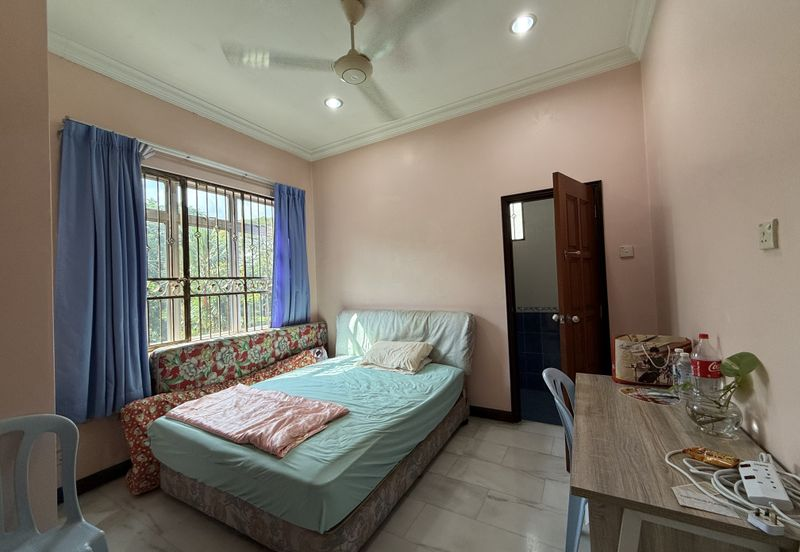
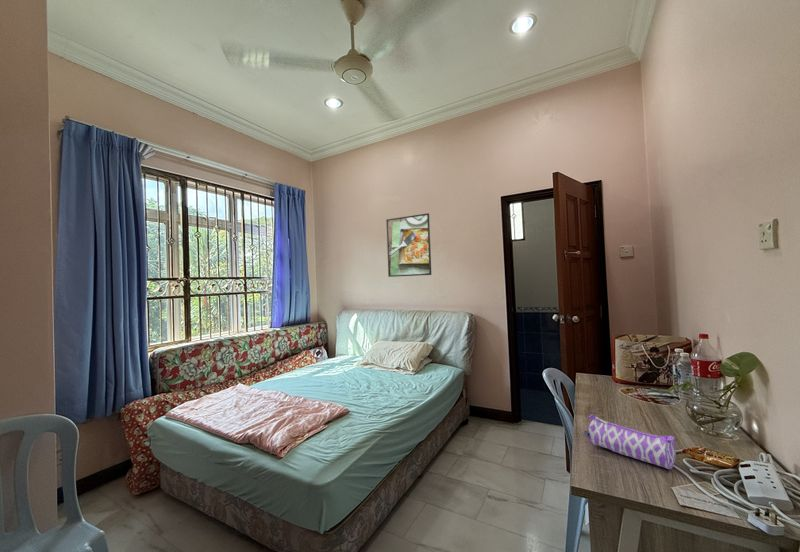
+ pencil case [584,413,677,470]
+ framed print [385,212,432,278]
